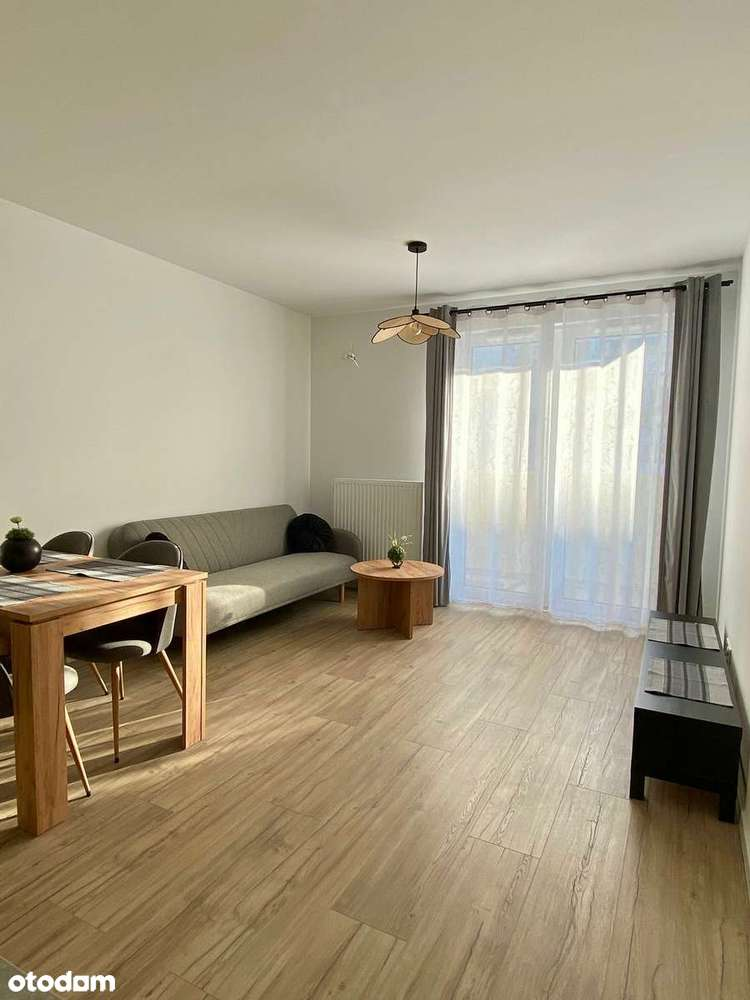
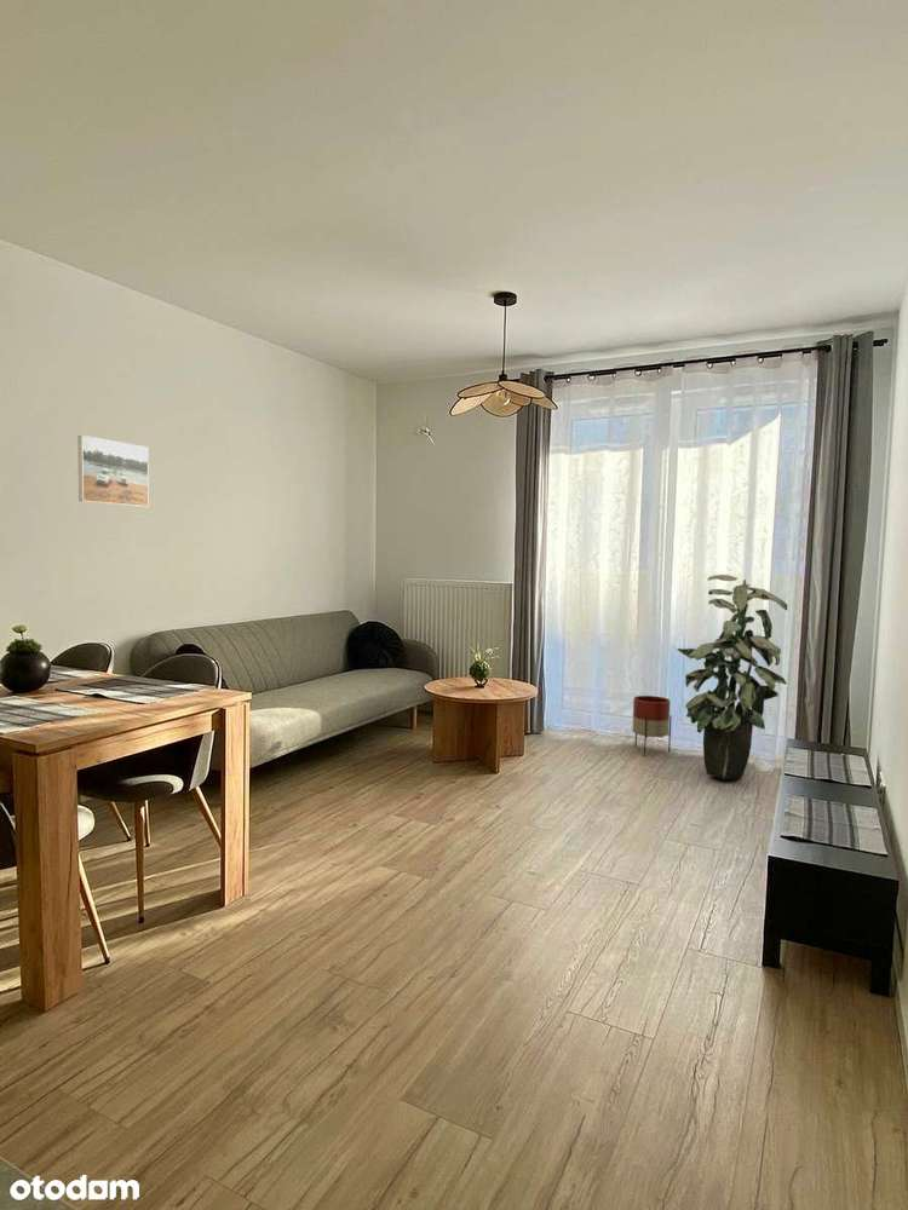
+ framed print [76,434,150,508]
+ indoor plant [677,574,789,780]
+ planter [631,695,673,757]
